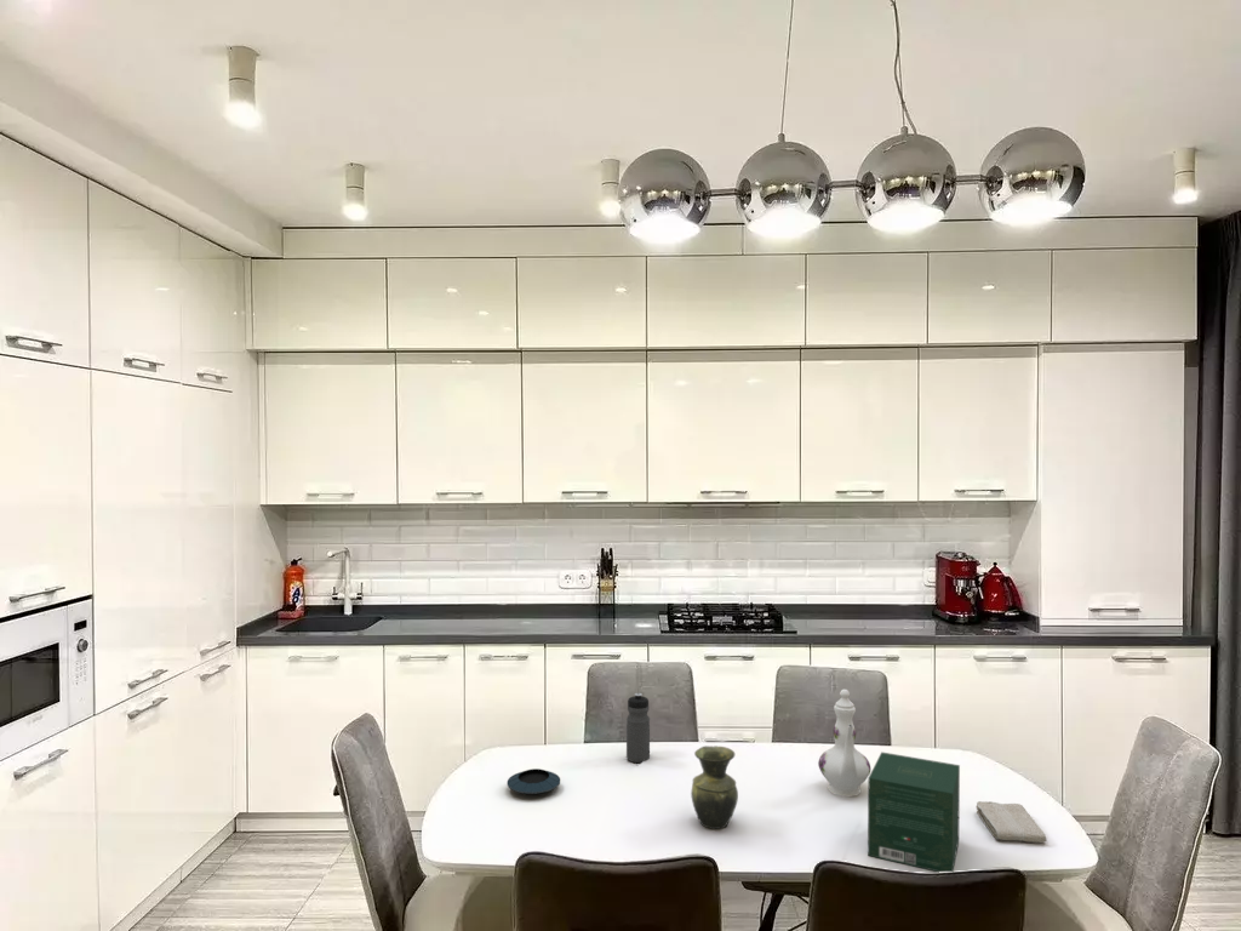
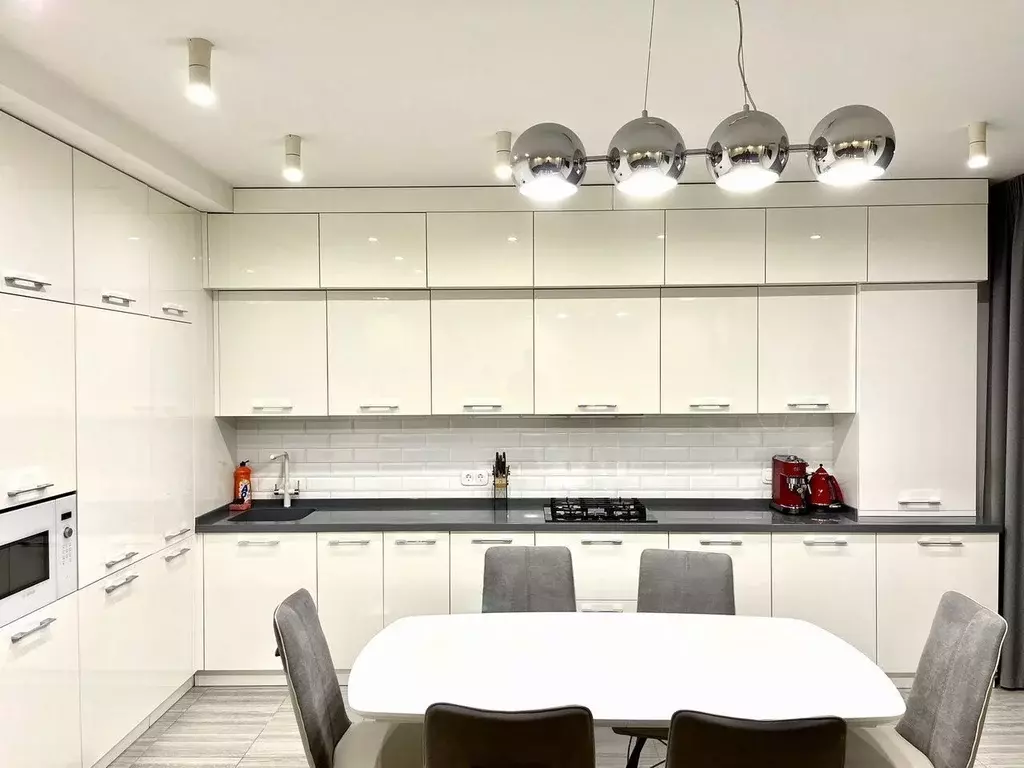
- vase [690,746,739,830]
- saucer [507,767,561,795]
- gift box [867,750,961,873]
- washcloth [976,800,1048,844]
- chinaware [817,687,871,798]
- water bottle [625,692,651,764]
